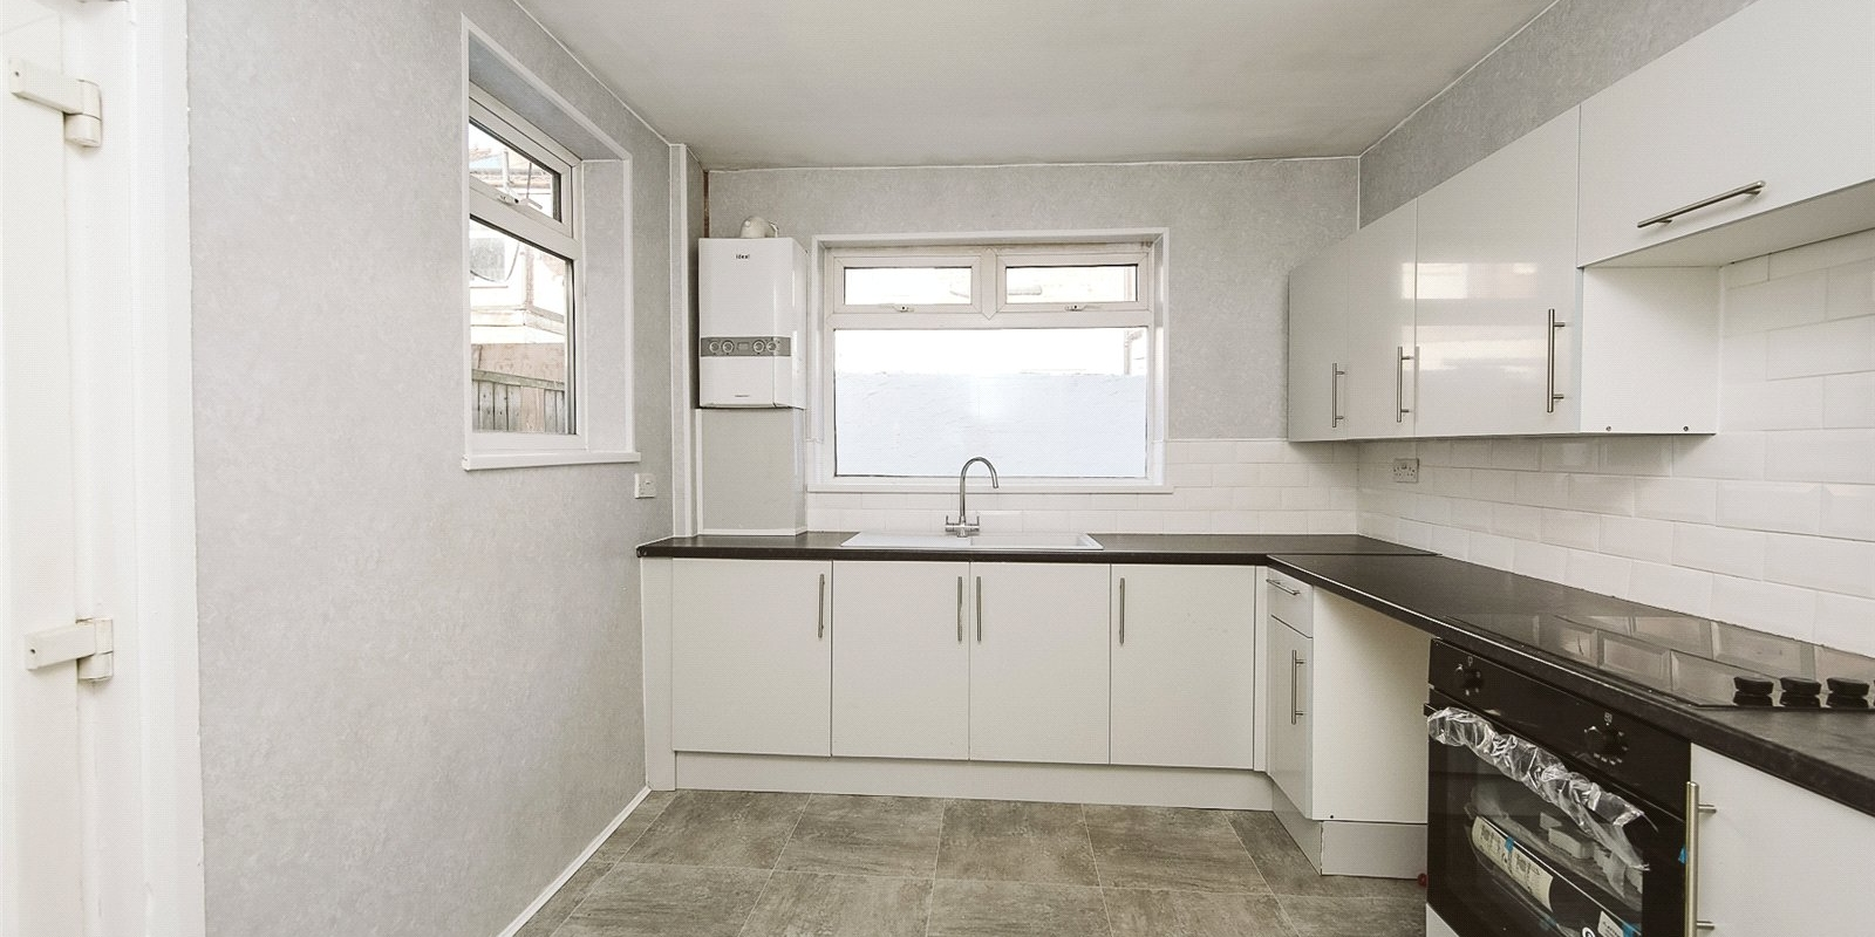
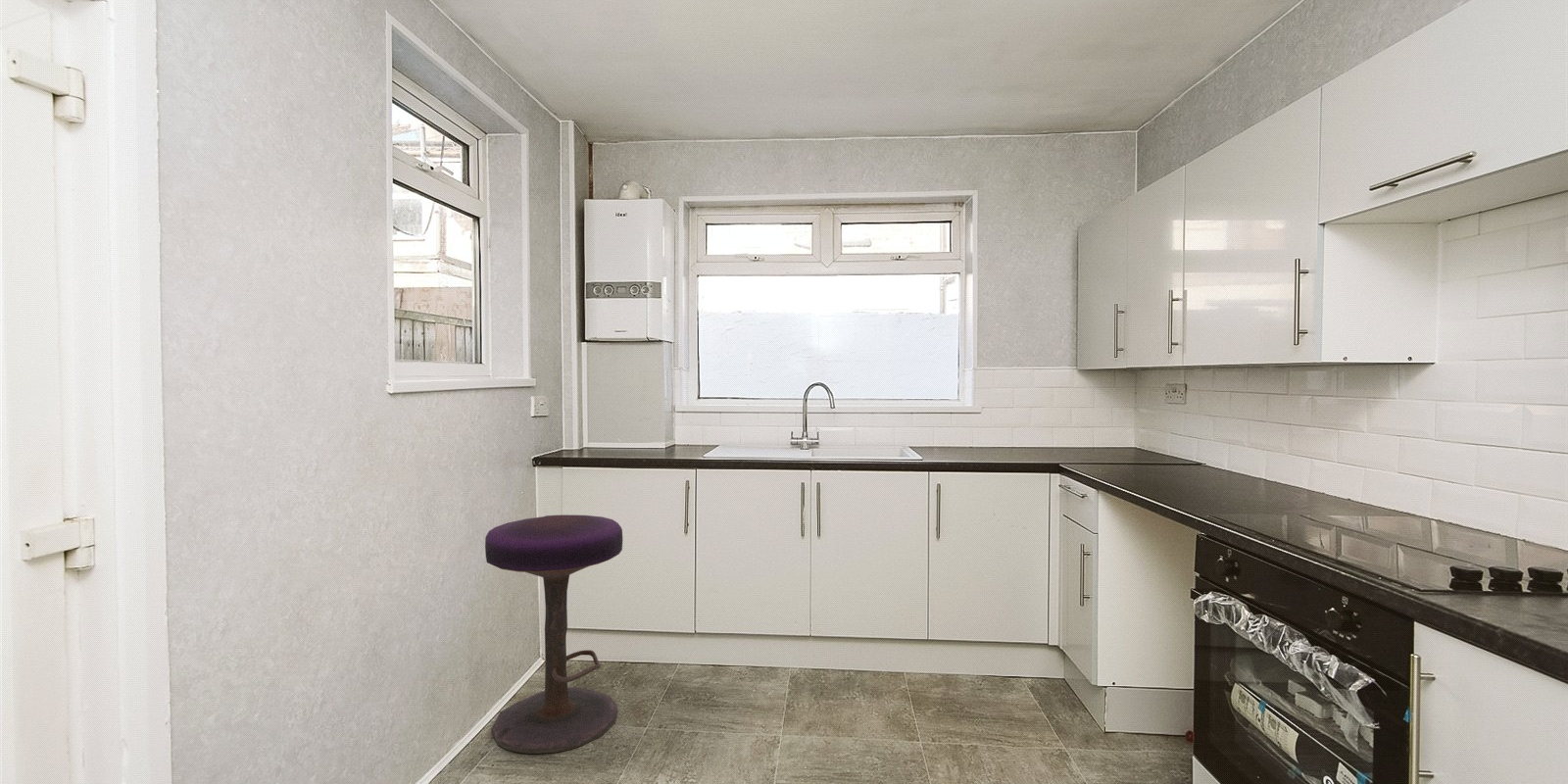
+ stool [484,514,623,755]
